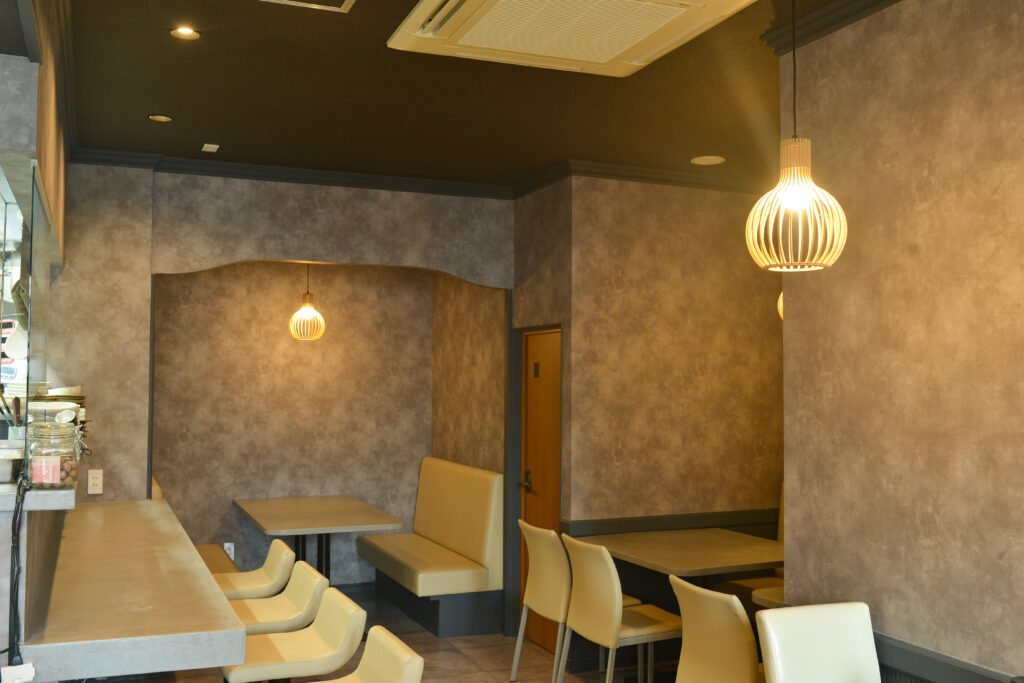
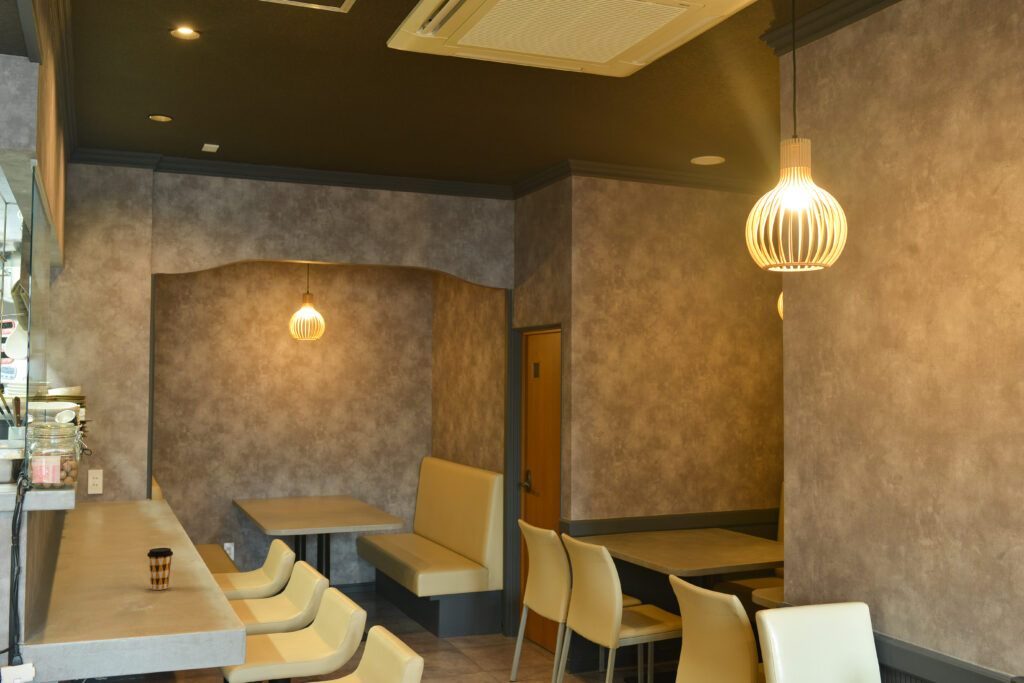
+ coffee cup [146,547,174,591]
